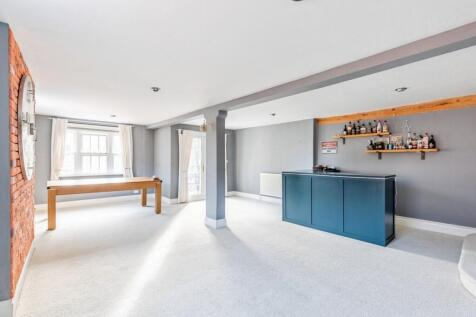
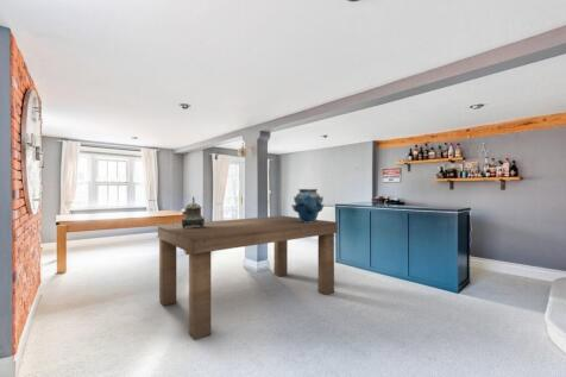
+ decorative urn [181,195,206,230]
+ dining table [156,215,340,341]
+ ceramic pot [290,188,326,222]
